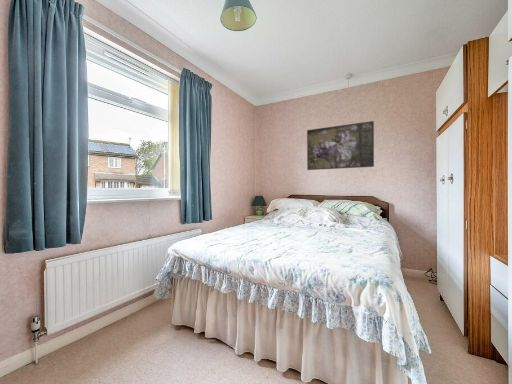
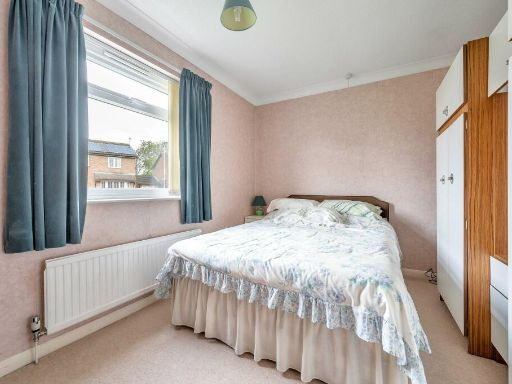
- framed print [306,120,375,171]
